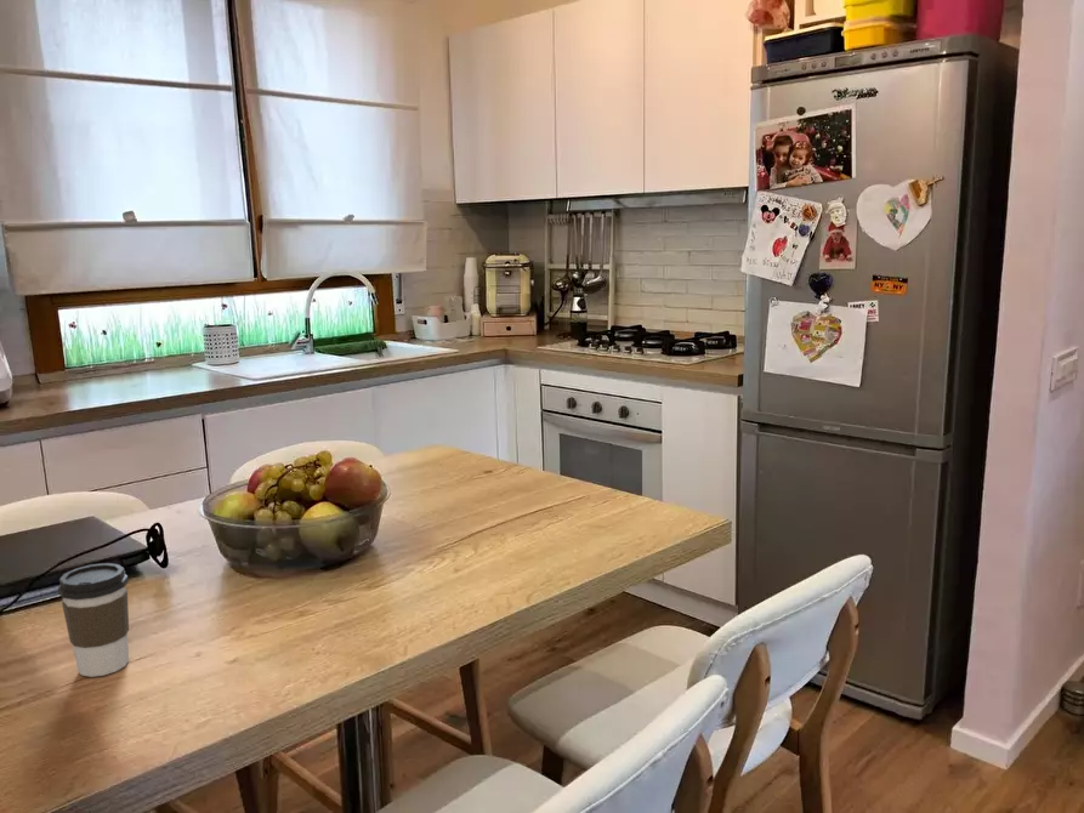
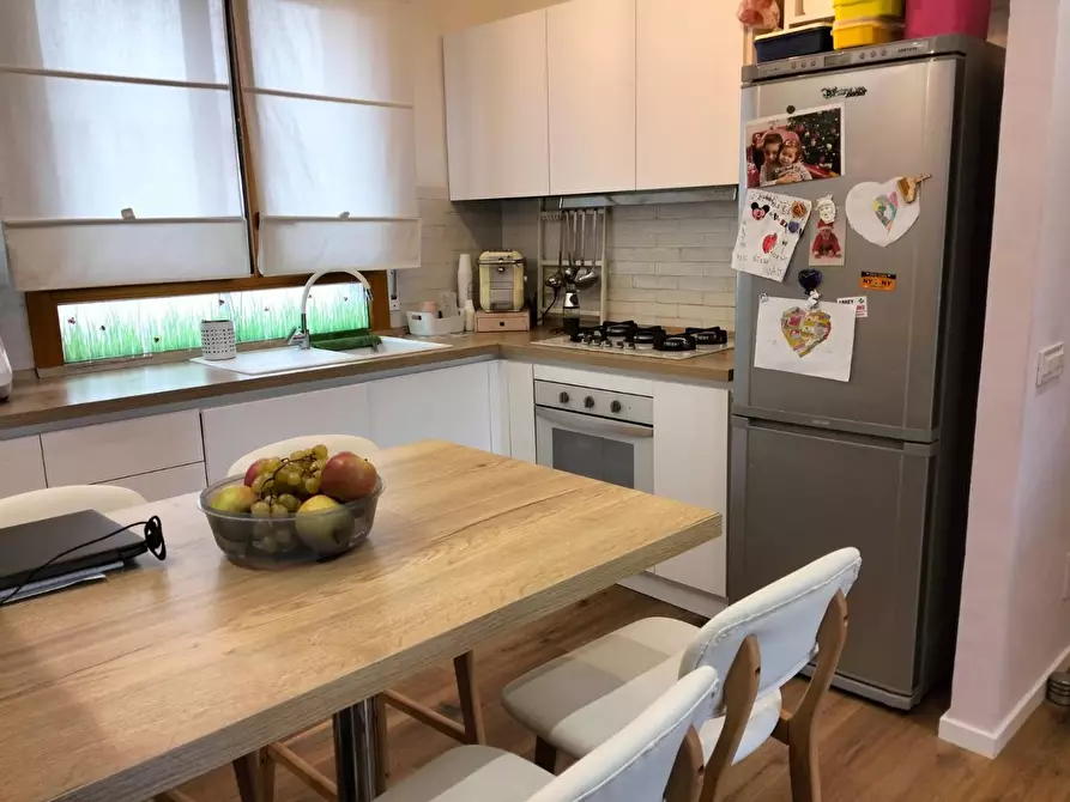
- coffee cup [57,562,130,678]
